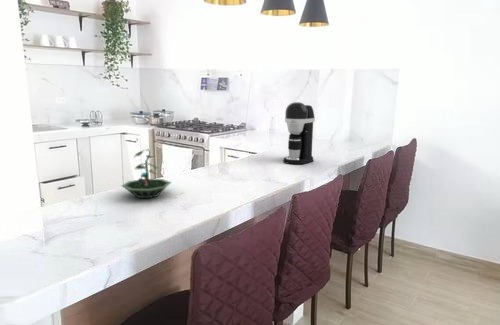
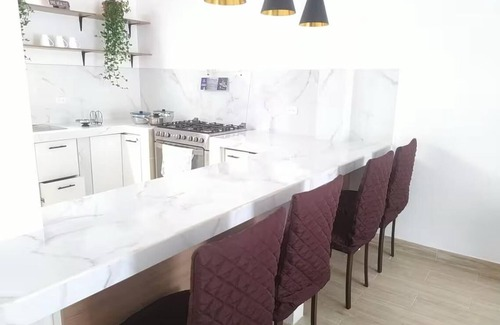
- terrarium [121,148,173,199]
- coffee maker [282,101,316,165]
